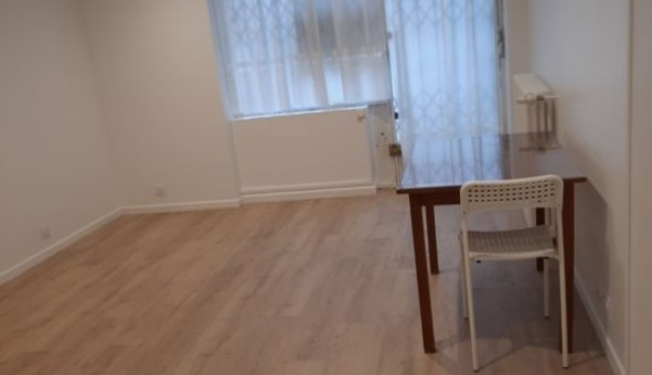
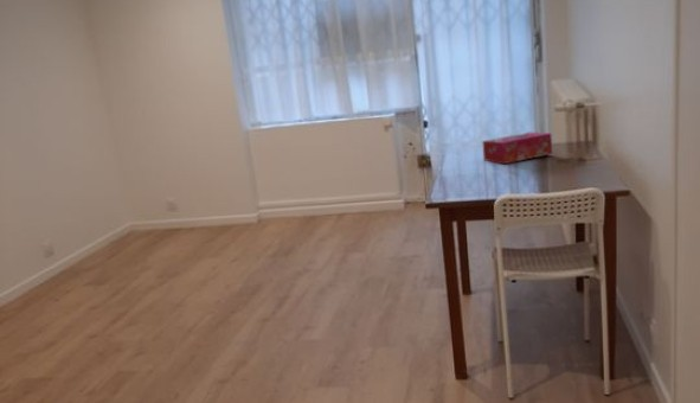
+ tissue box [481,132,553,165]
